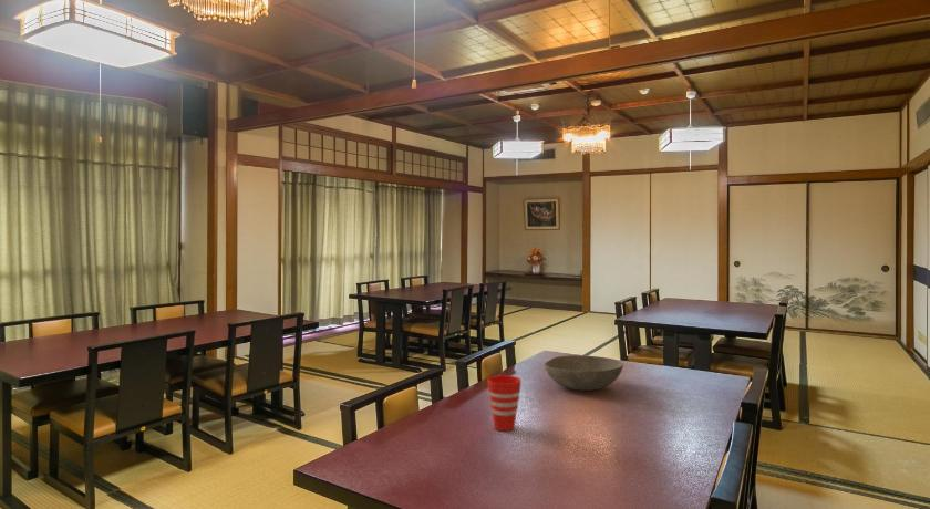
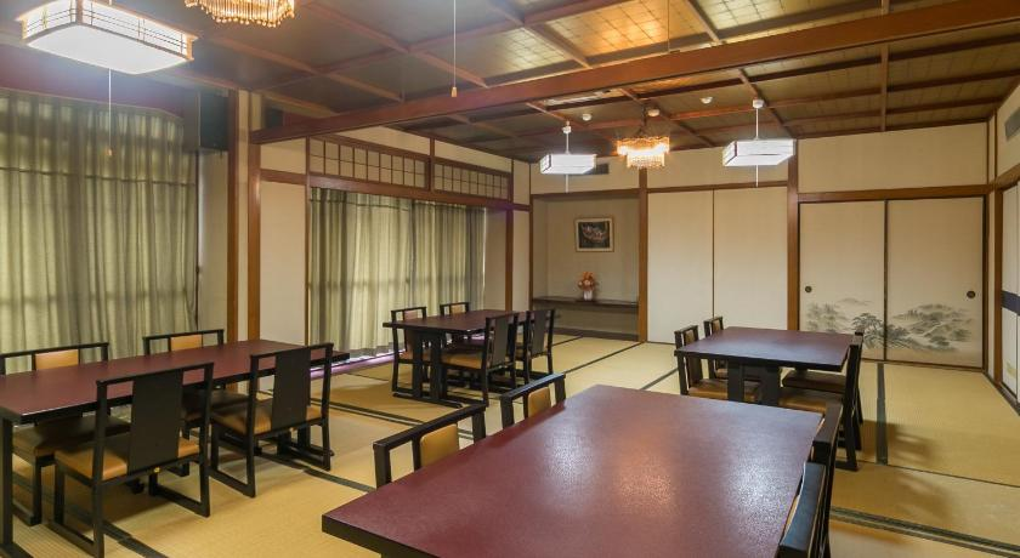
- bowl [544,354,624,392]
- cup [486,374,523,432]
